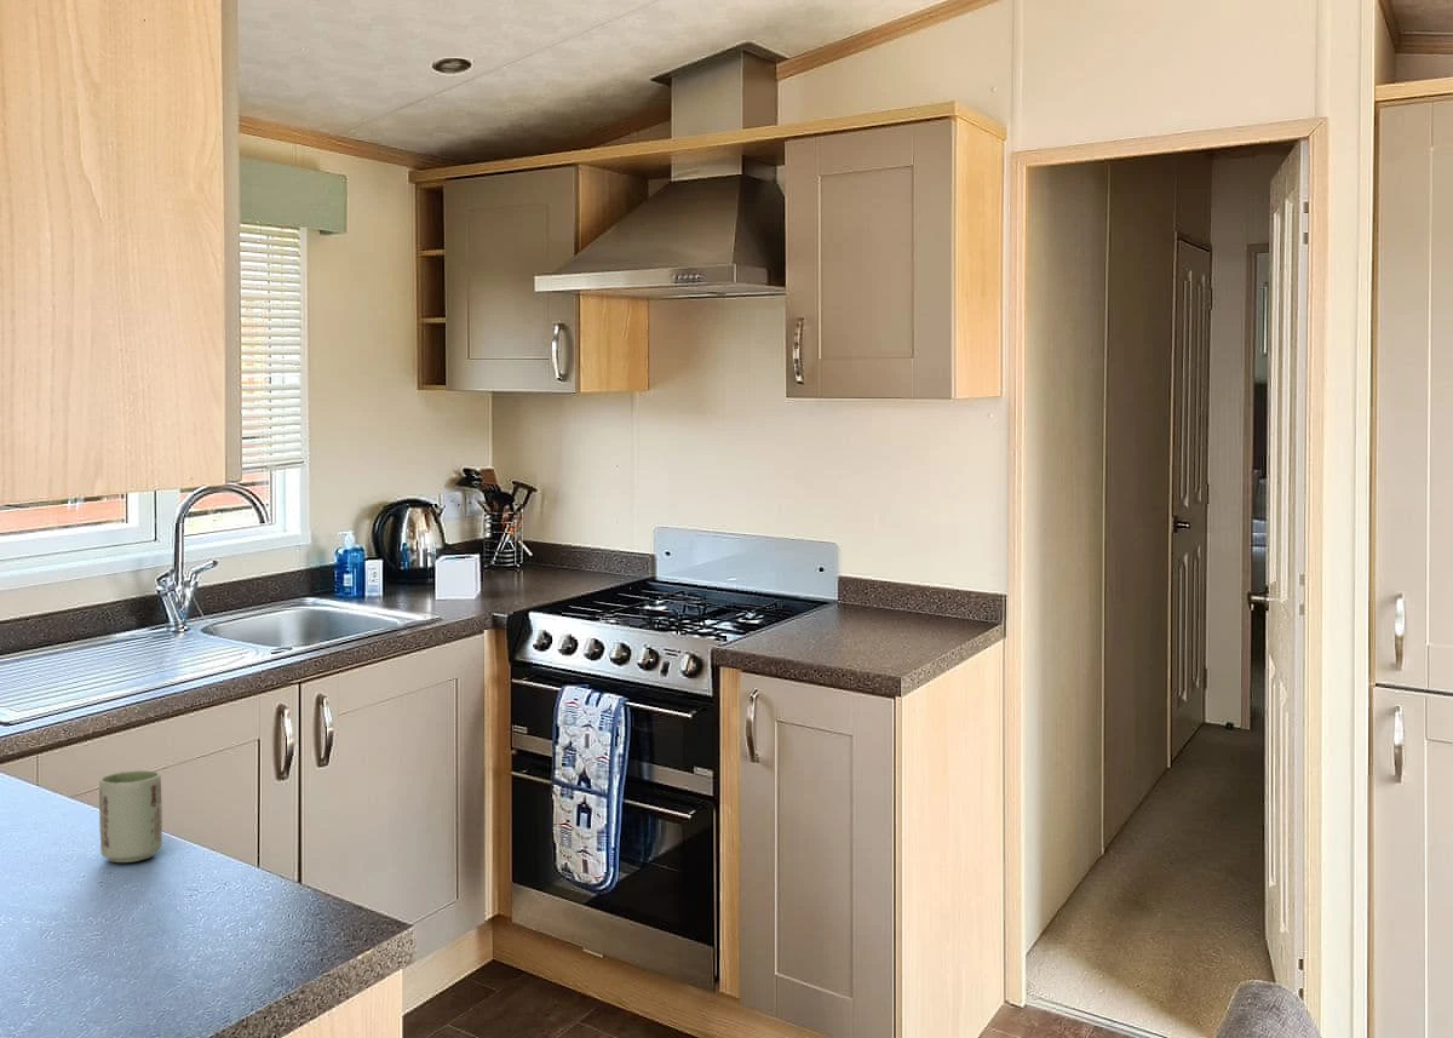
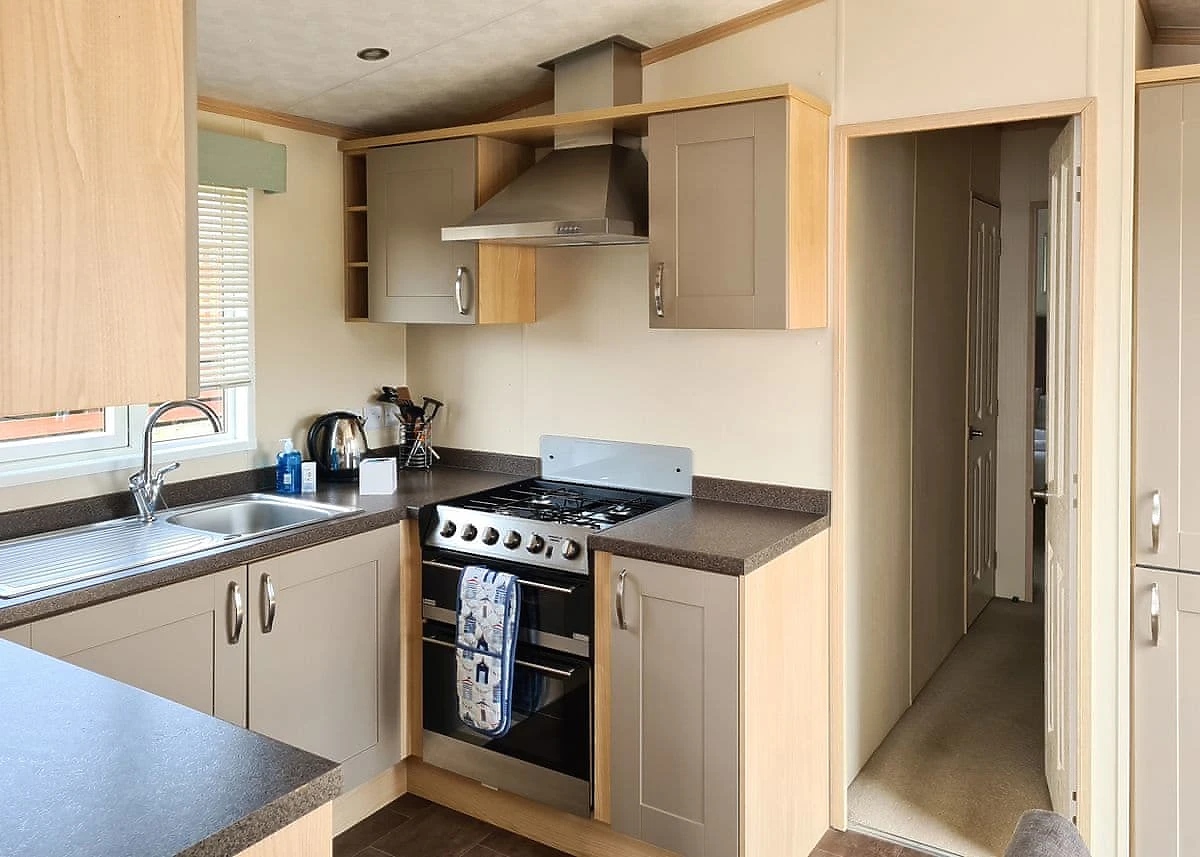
- cup [98,769,163,864]
